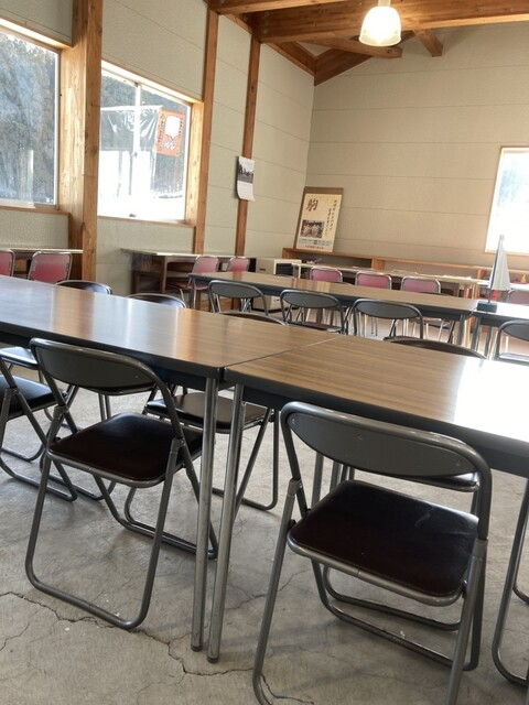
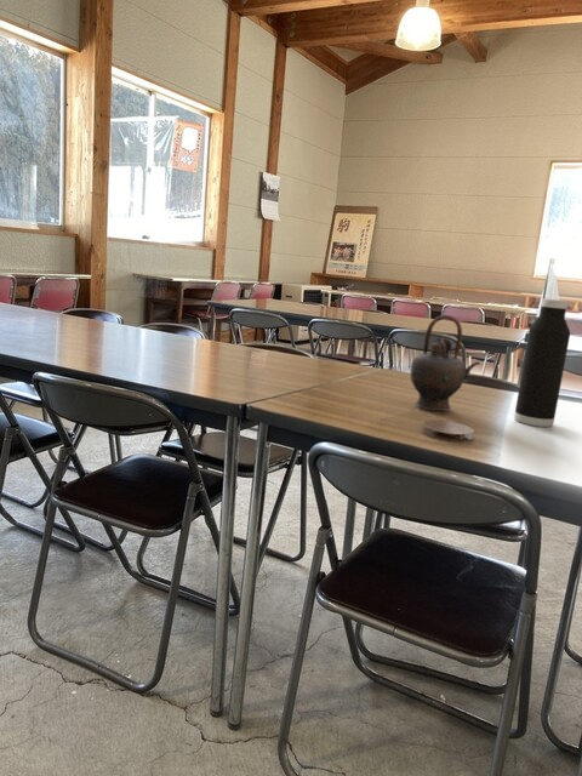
+ coaster [421,420,475,443]
+ teapot [410,314,481,412]
+ water bottle [513,297,571,428]
